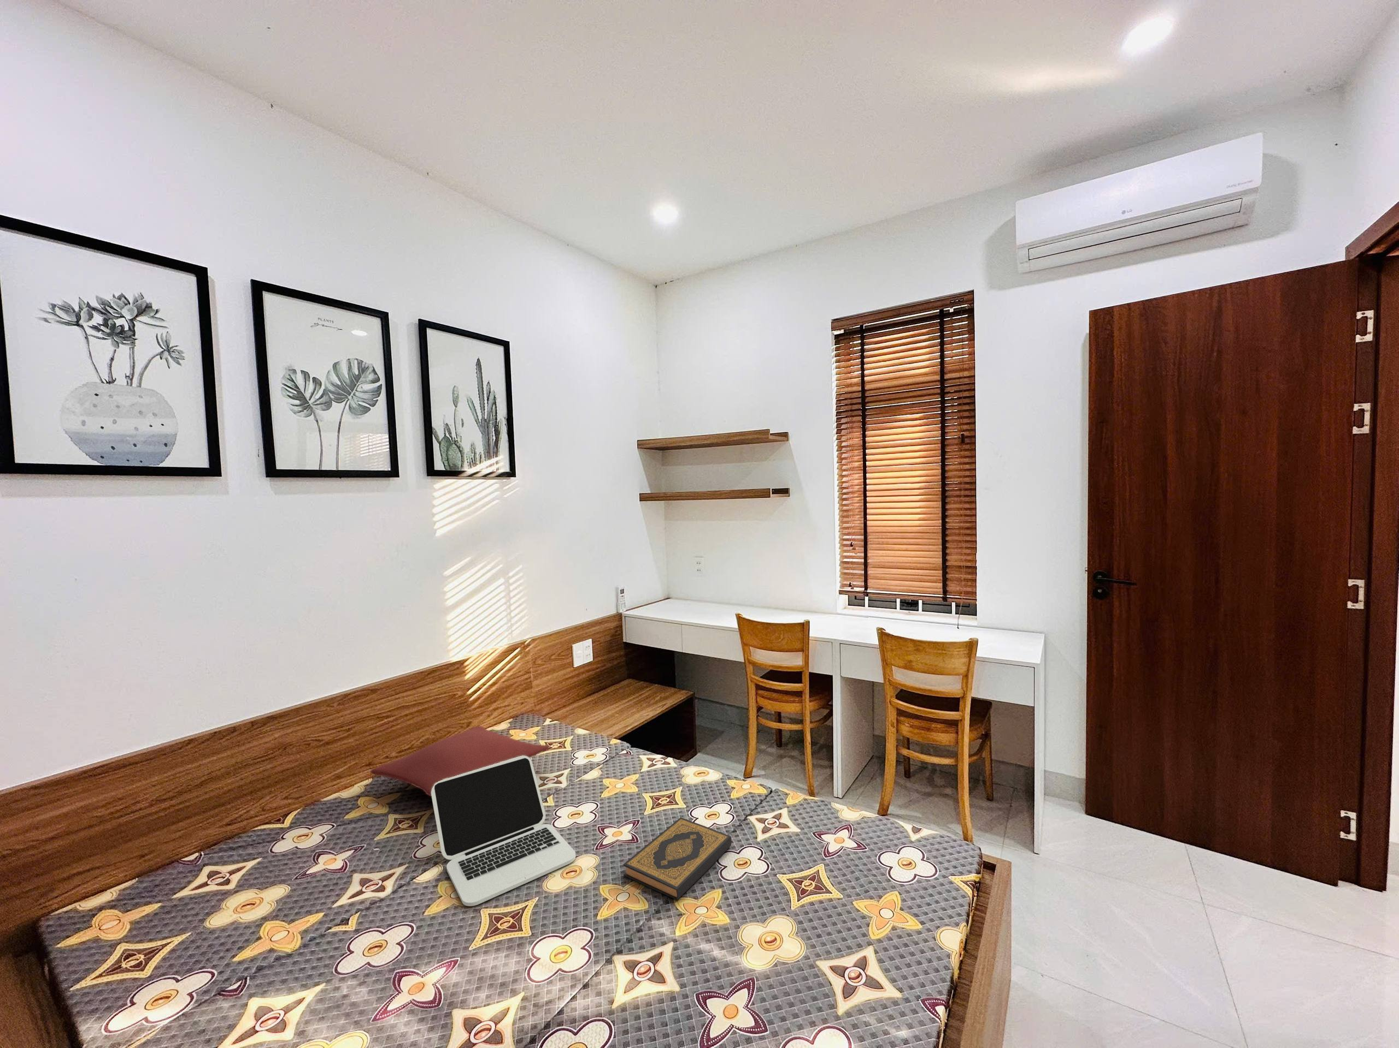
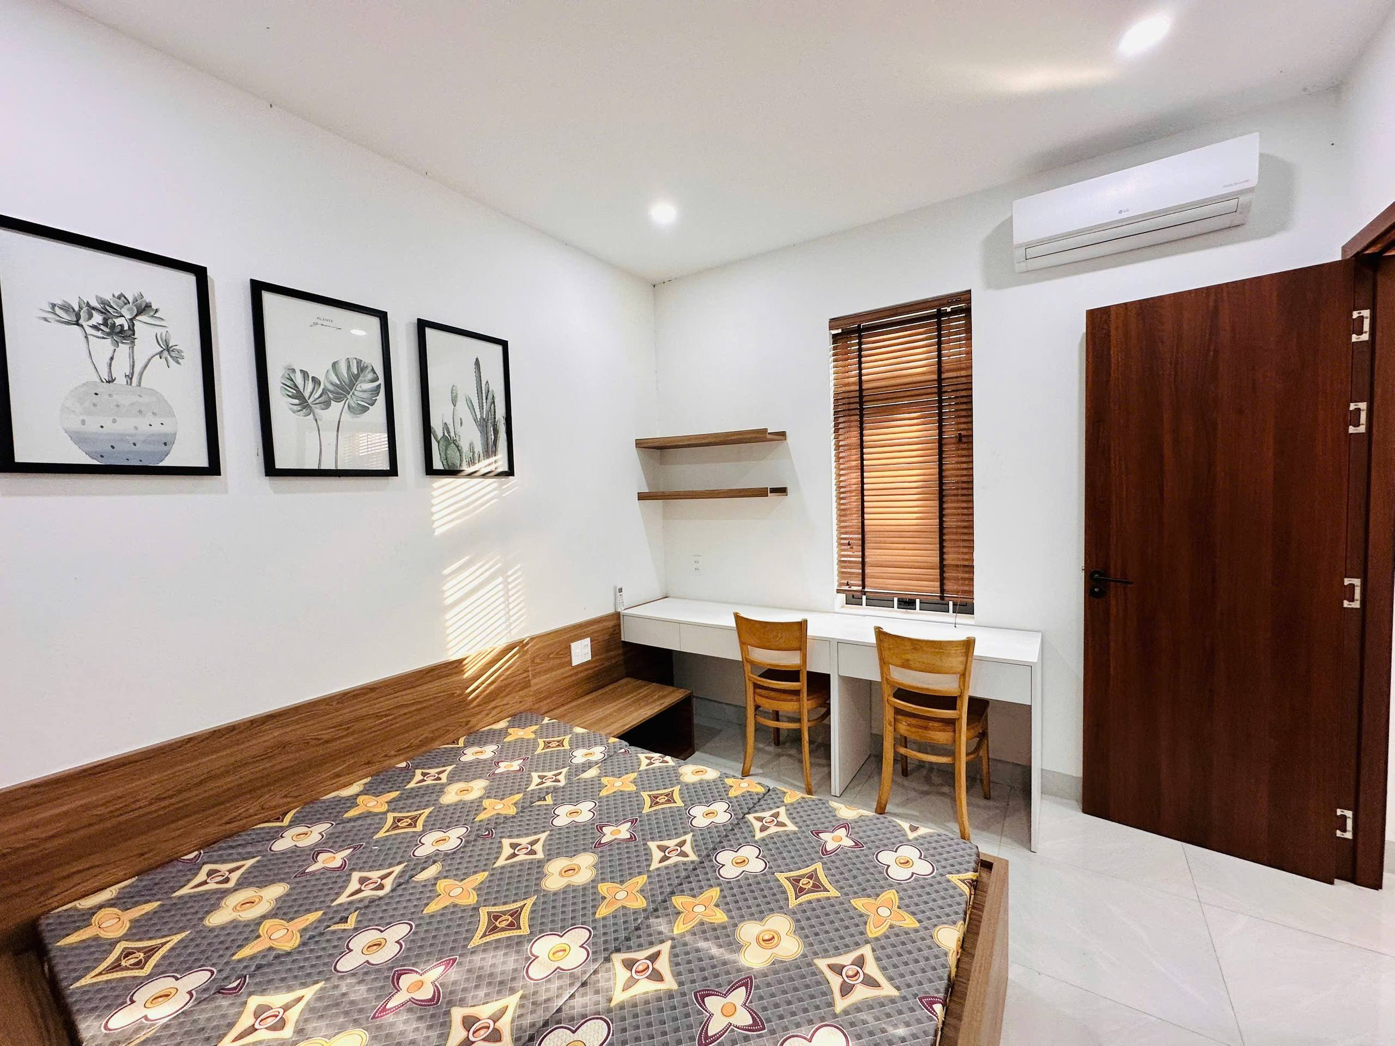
- pillow [369,725,550,797]
- hardback book [623,817,733,900]
- laptop [431,755,576,907]
